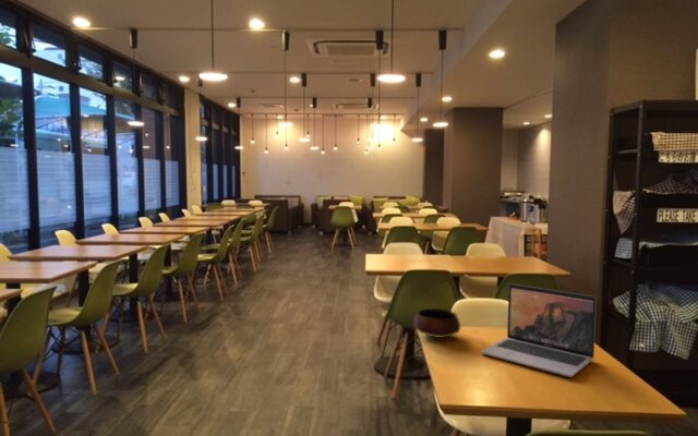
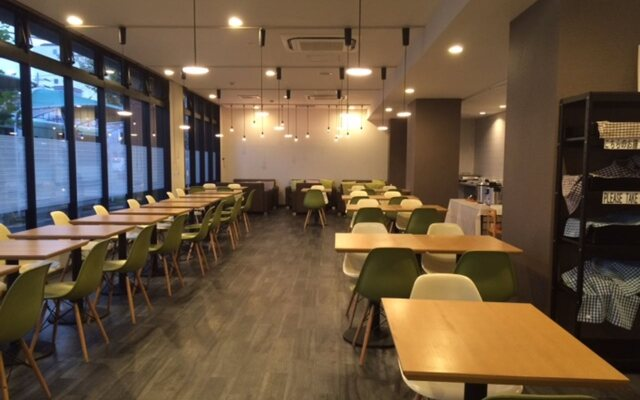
- bowl [412,307,461,339]
- laptop [480,282,598,378]
